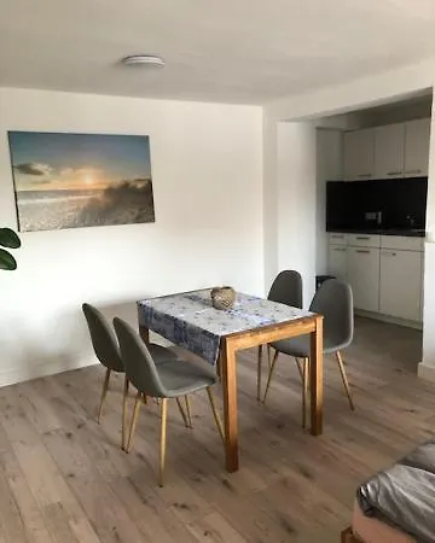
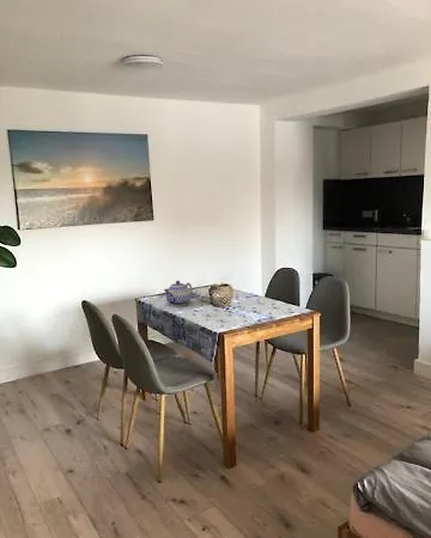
+ teapot [163,280,194,307]
